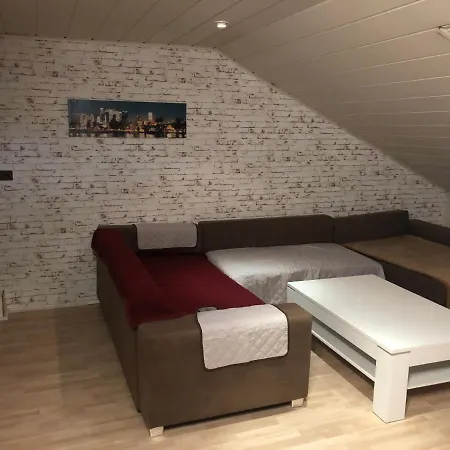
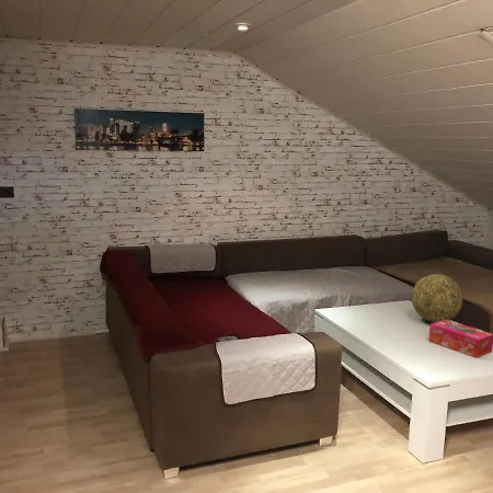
+ decorative ball [411,273,463,323]
+ tissue box [427,320,493,358]
